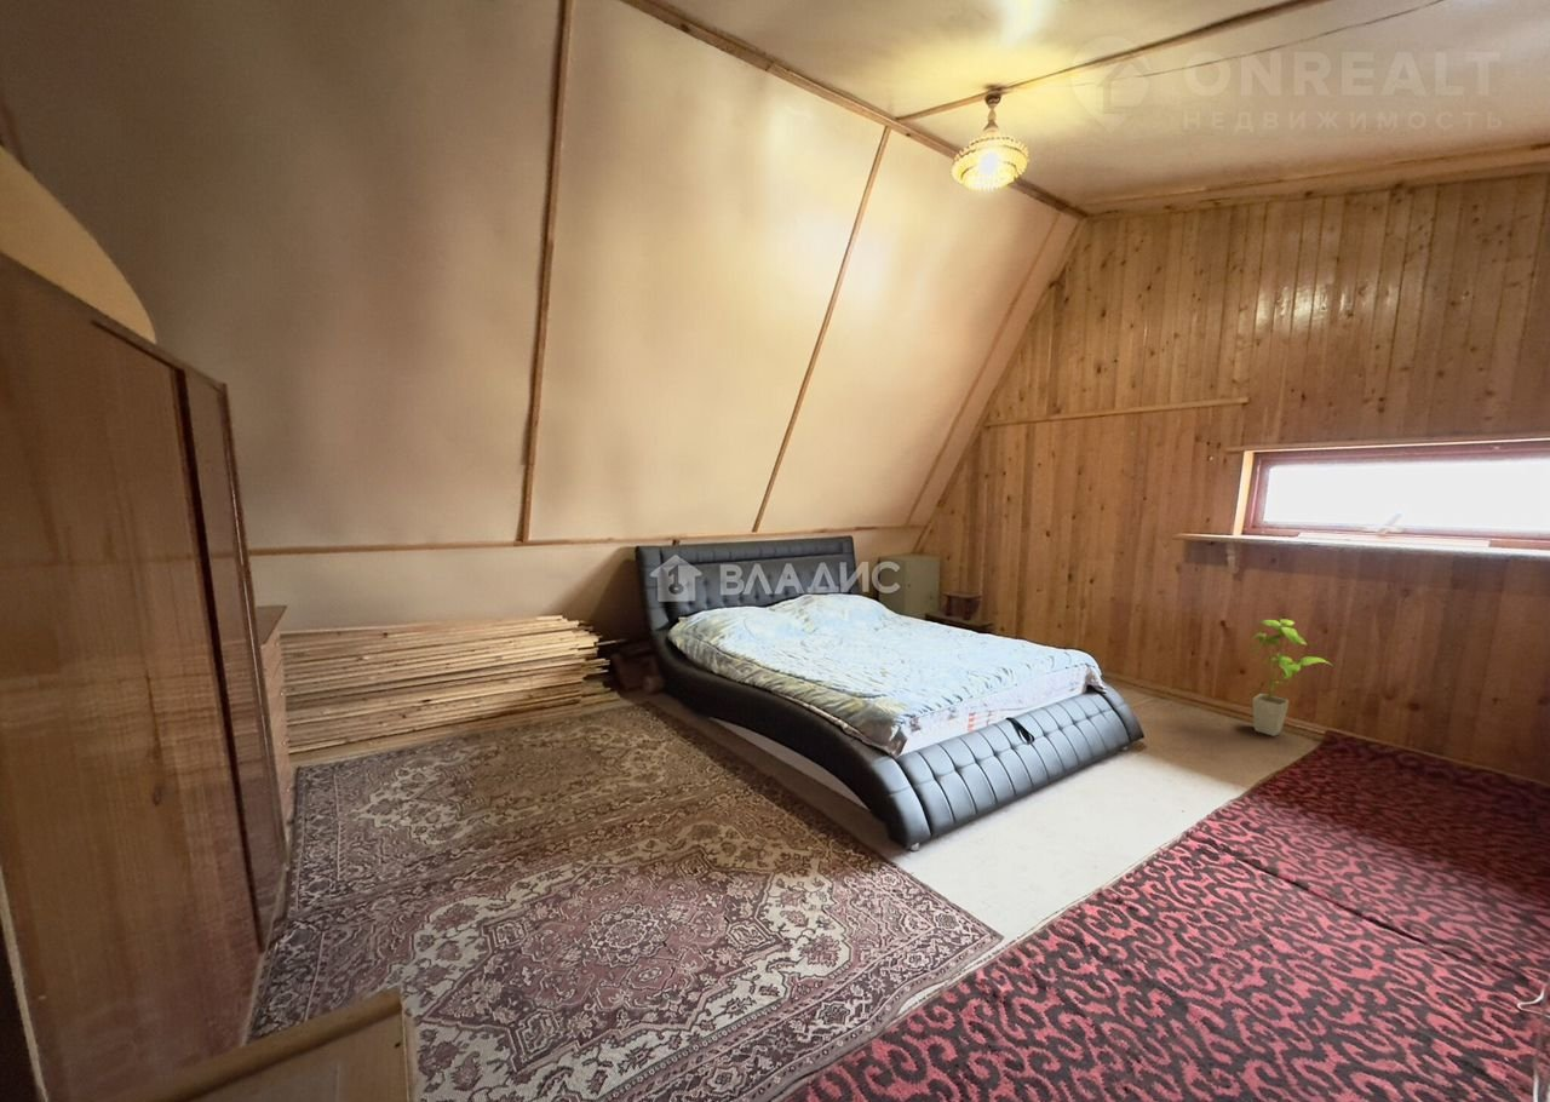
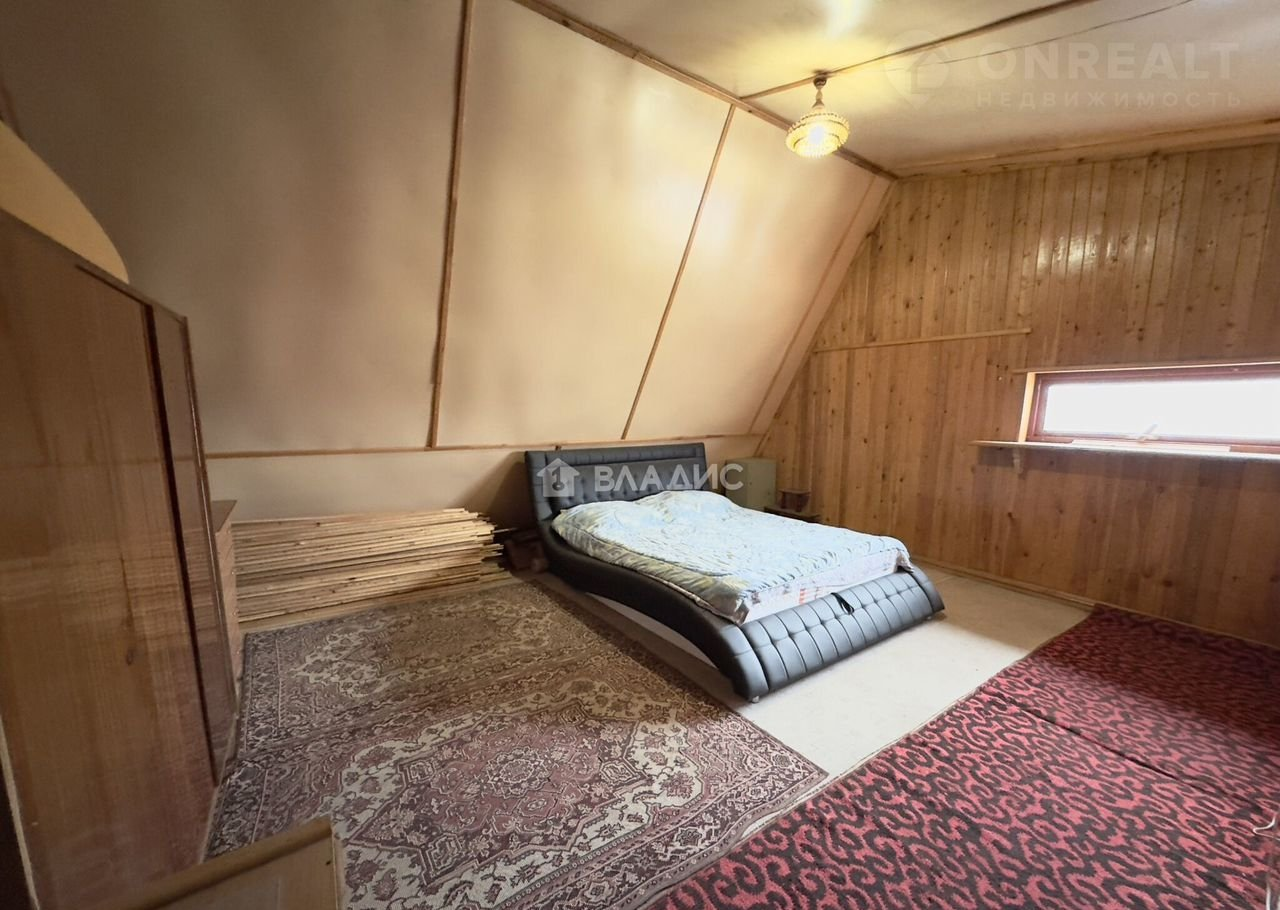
- house plant [1248,618,1332,737]
